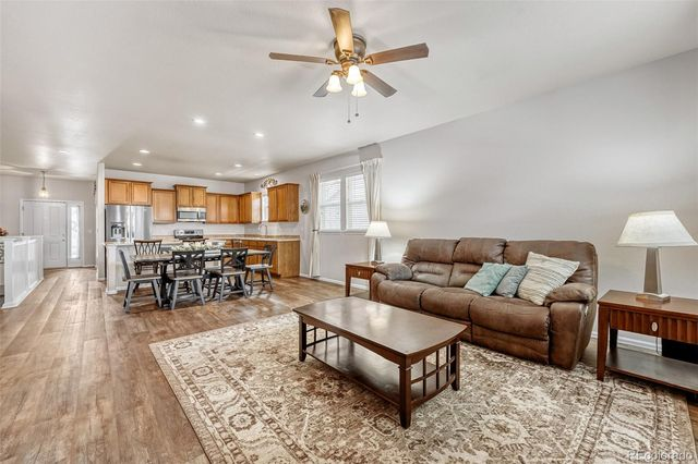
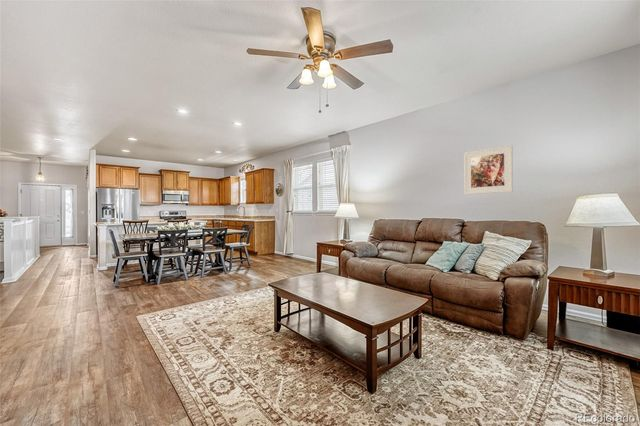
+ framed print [463,144,514,195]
